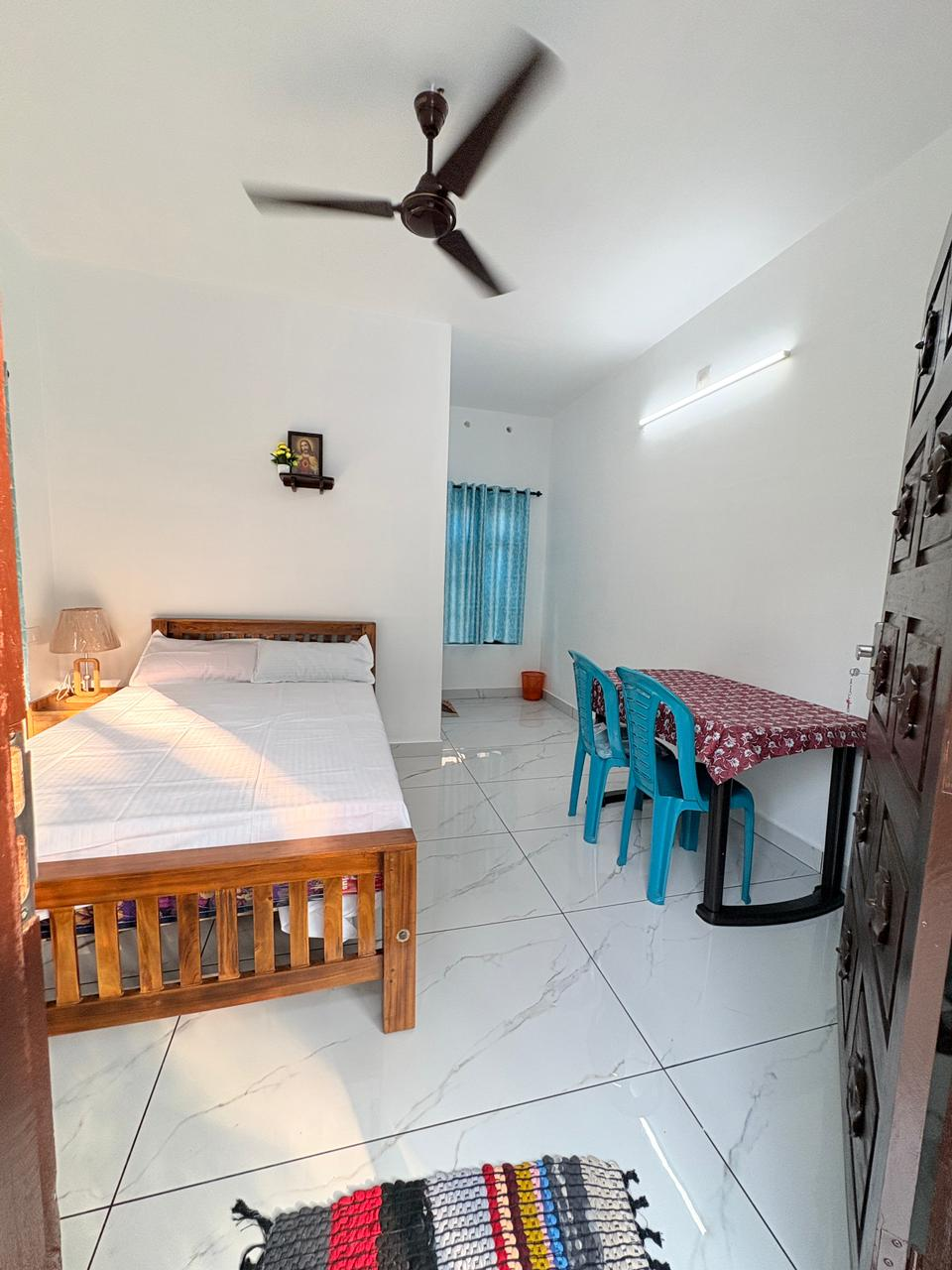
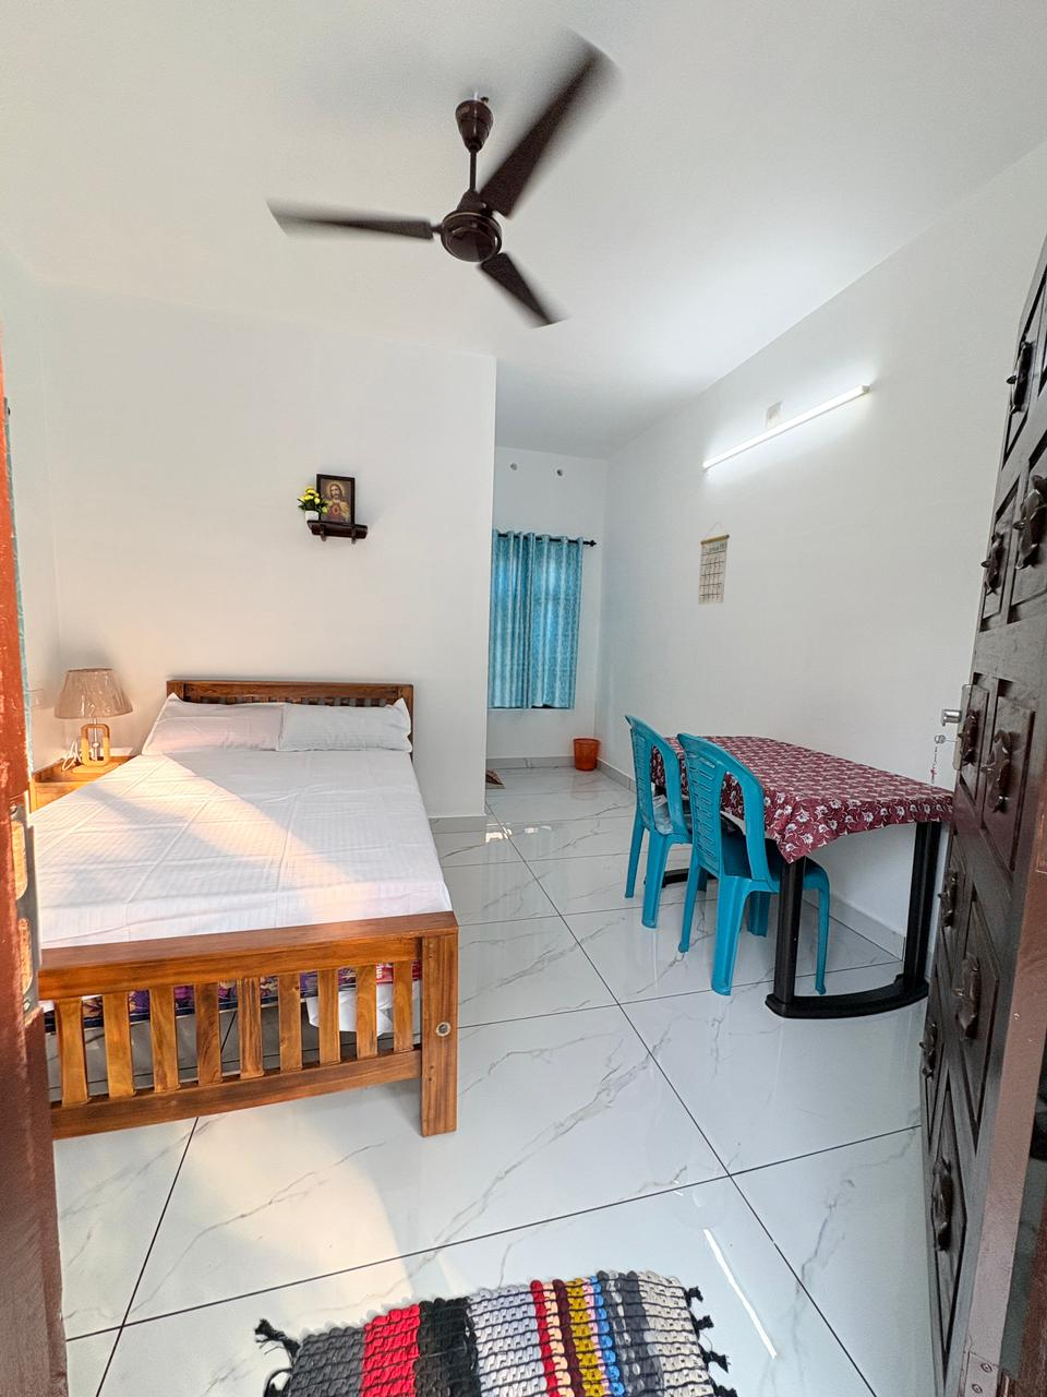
+ calendar [697,522,730,606]
